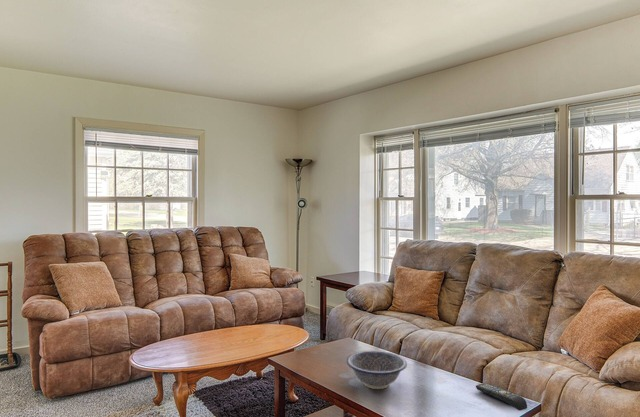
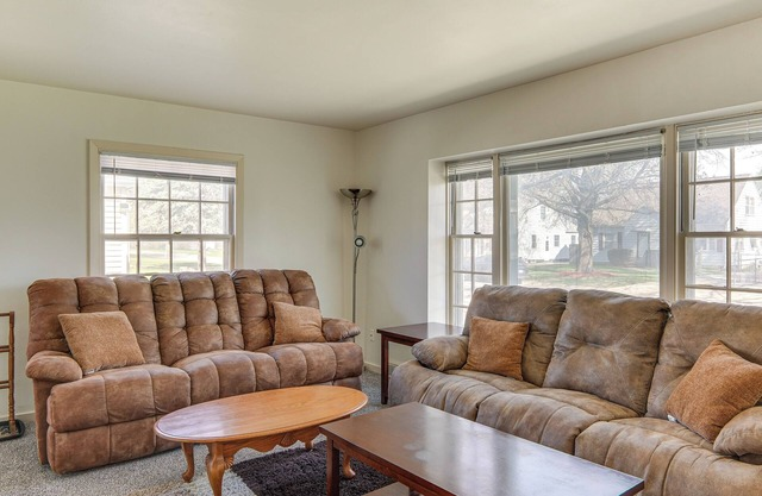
- remote control [475,382,528,411]
- decorative bowl [346,350,408,390]
